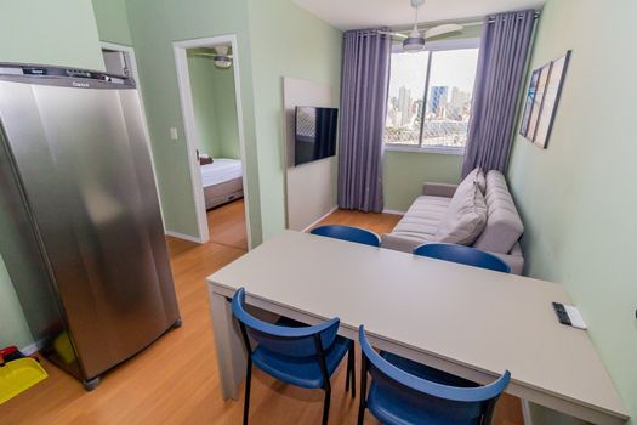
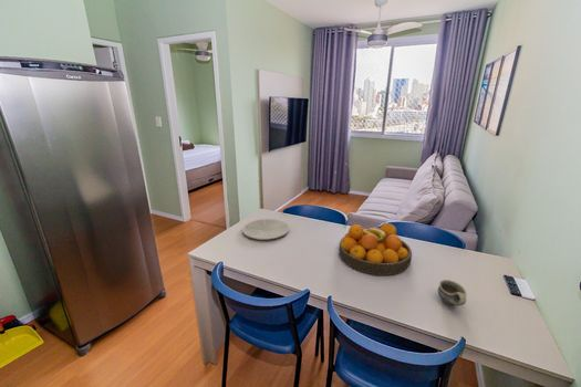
+ fruit bowl [338,221,413,276]
+ cup [437,279,468,307]
+ plate [241,218,290,241]
